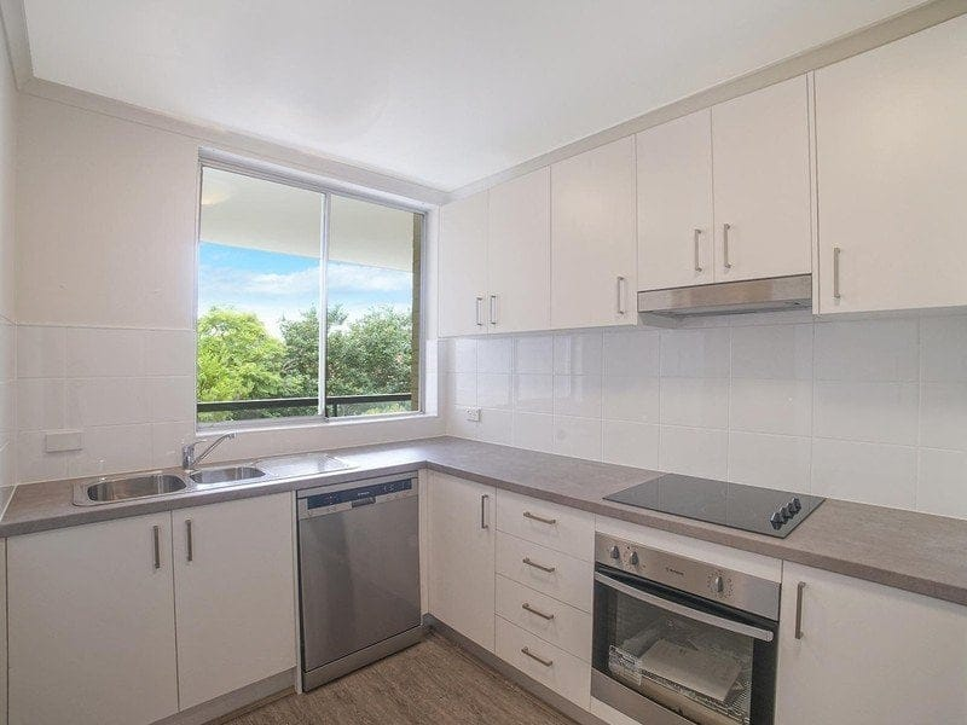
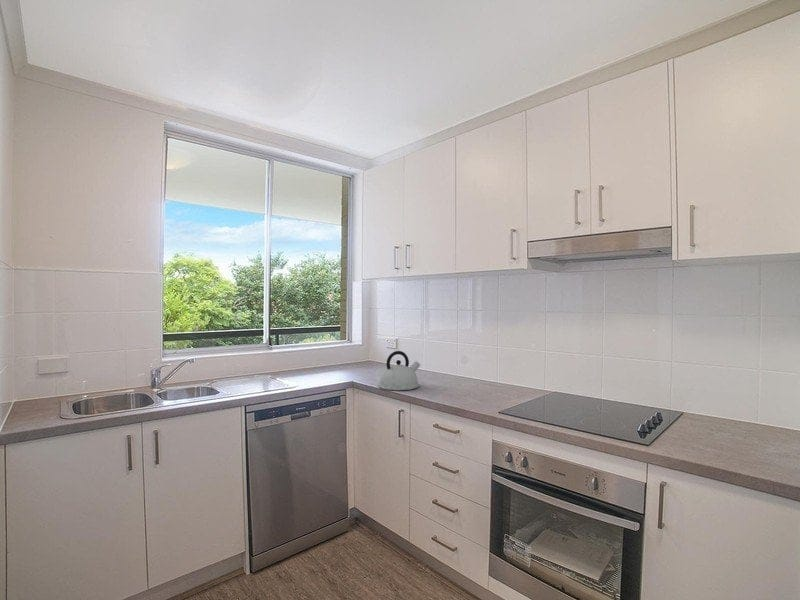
+ kettle [378,350,421,391]
